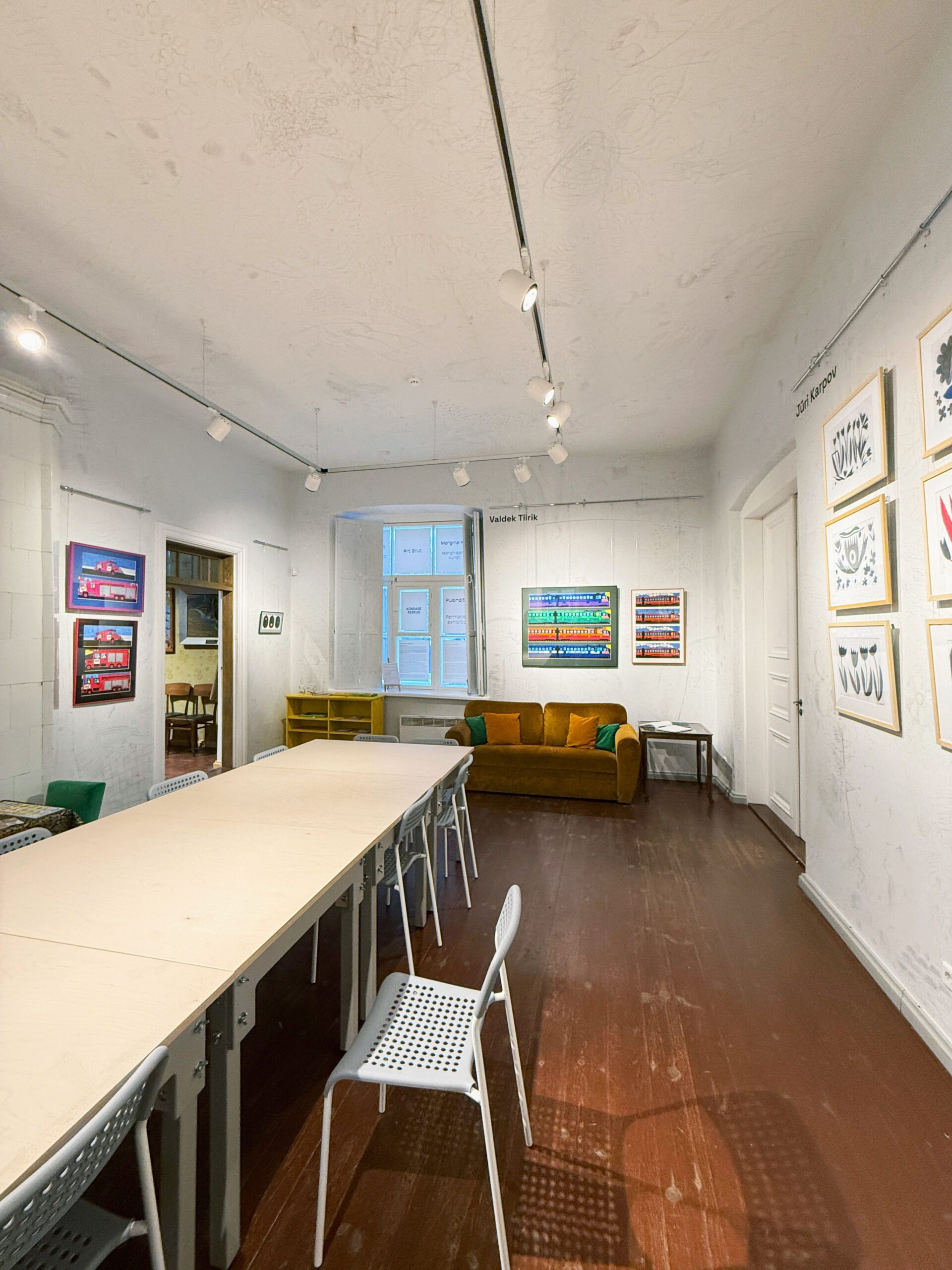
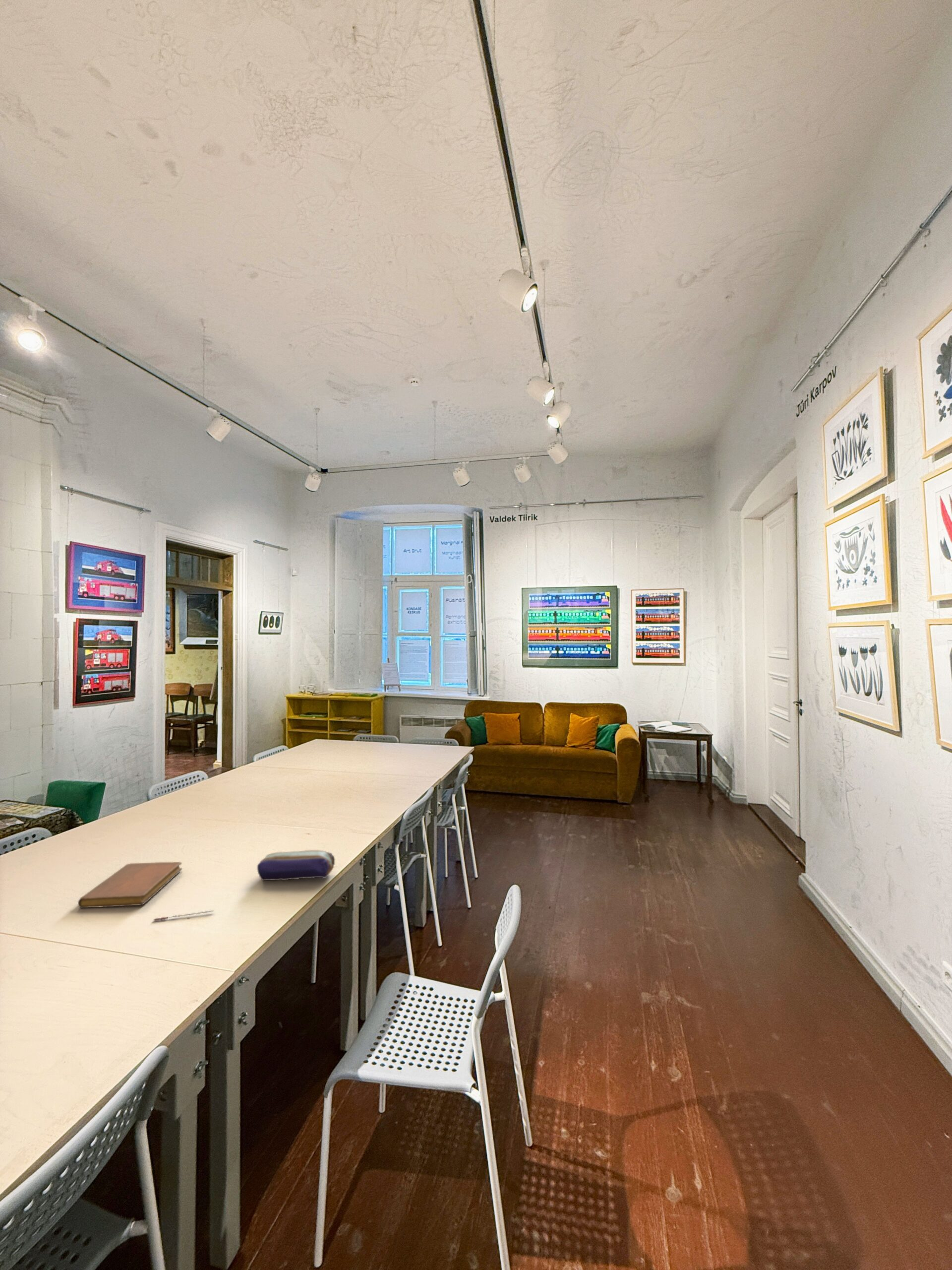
+ pen [153,910,214,921]
+ notebook [77,861,182,908]
+ pencil case [257,850,335,881]
